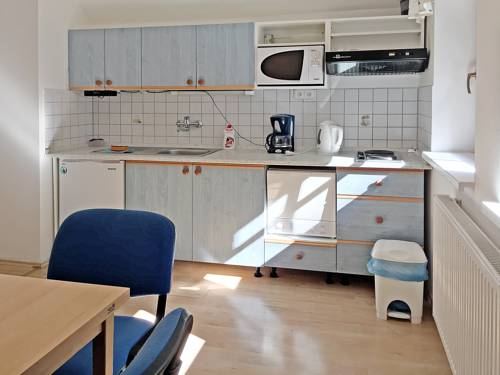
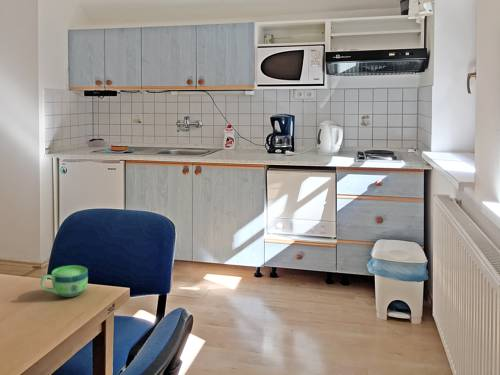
+ cup [39,264,89,298]
